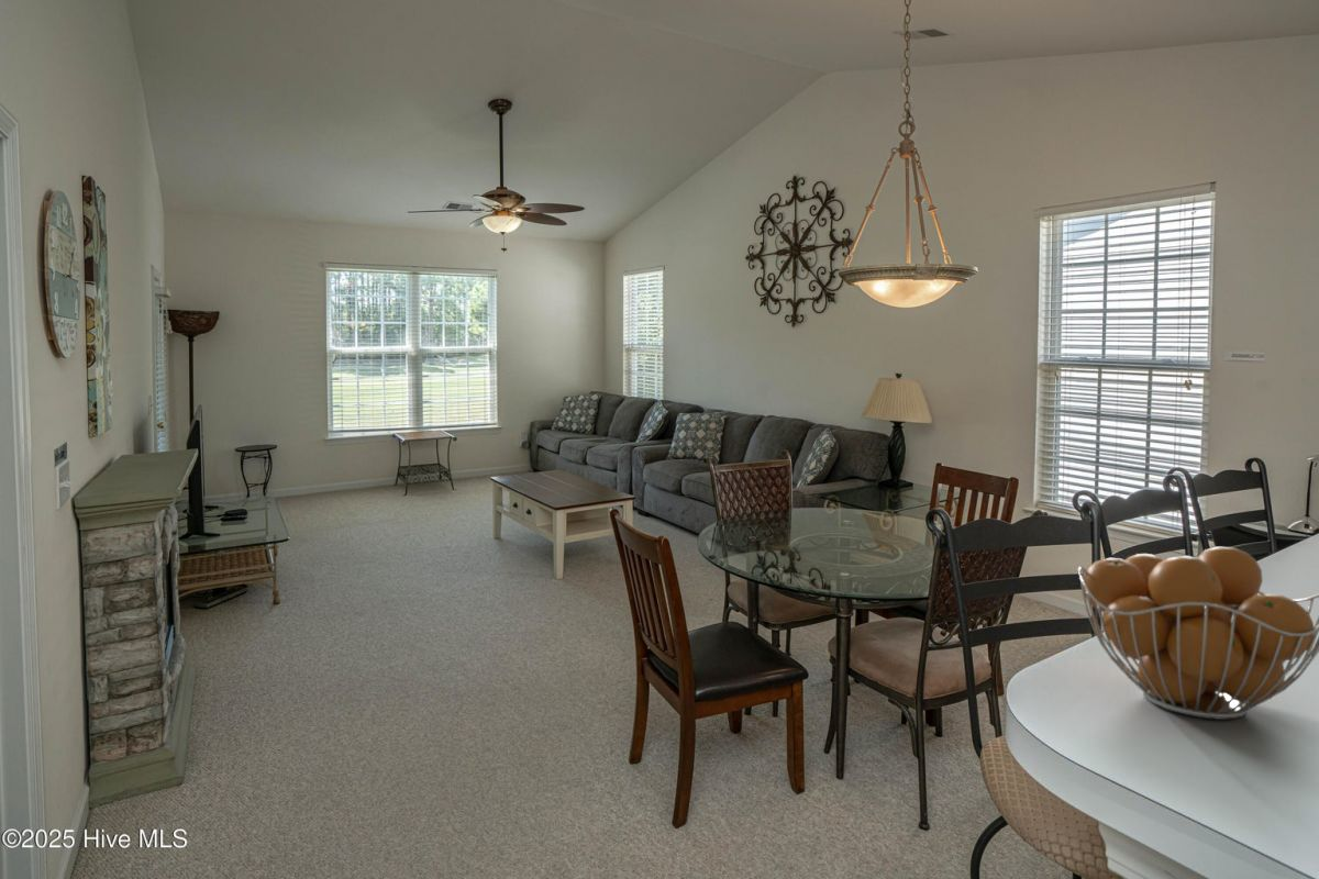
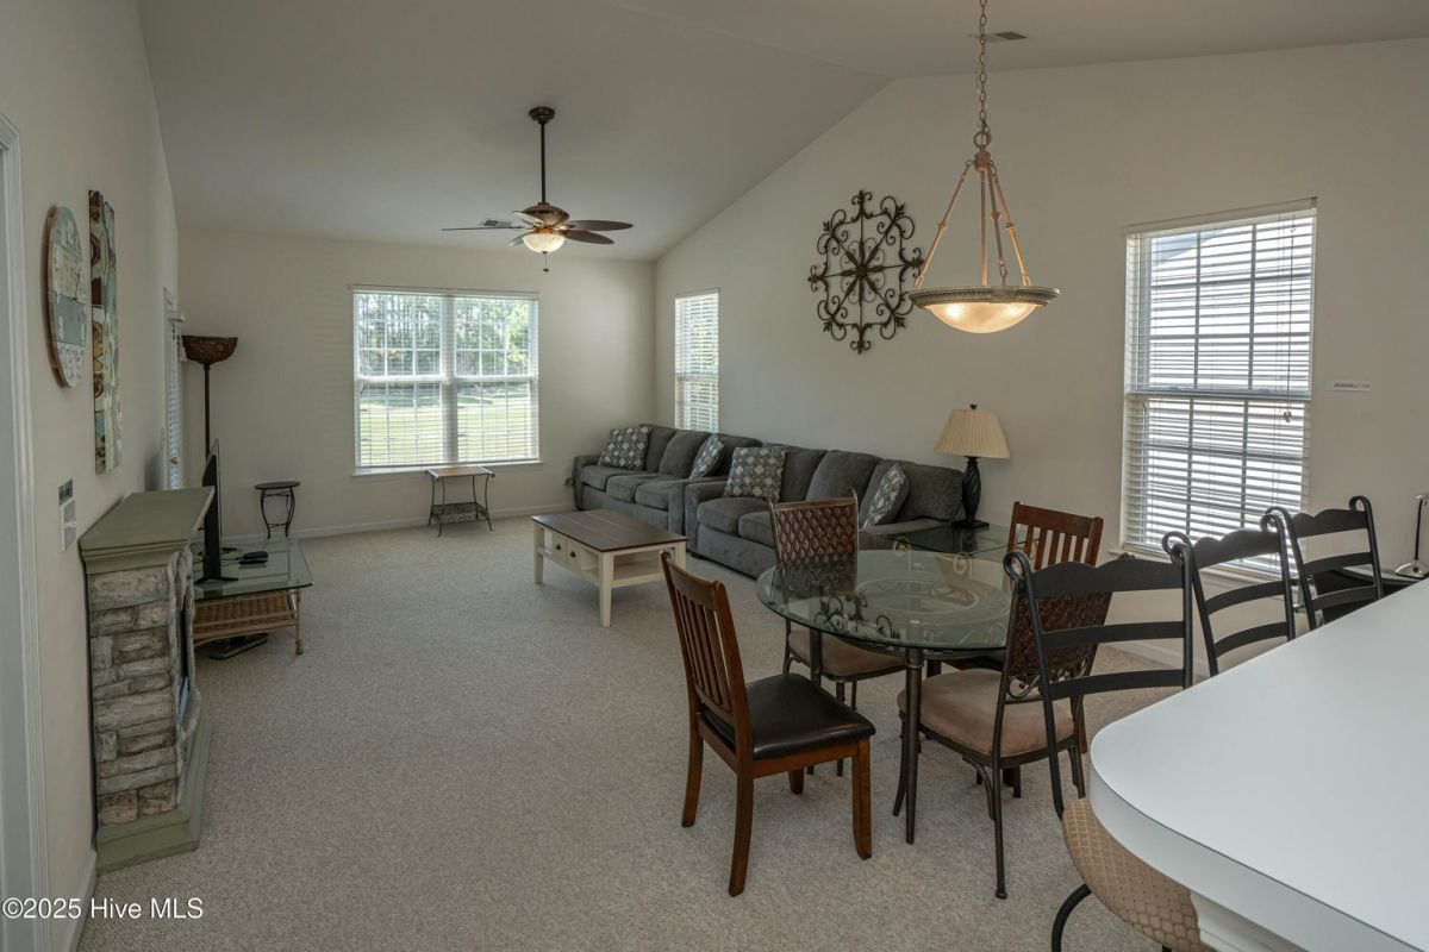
- fruit basket [1077,546,1319,721]
